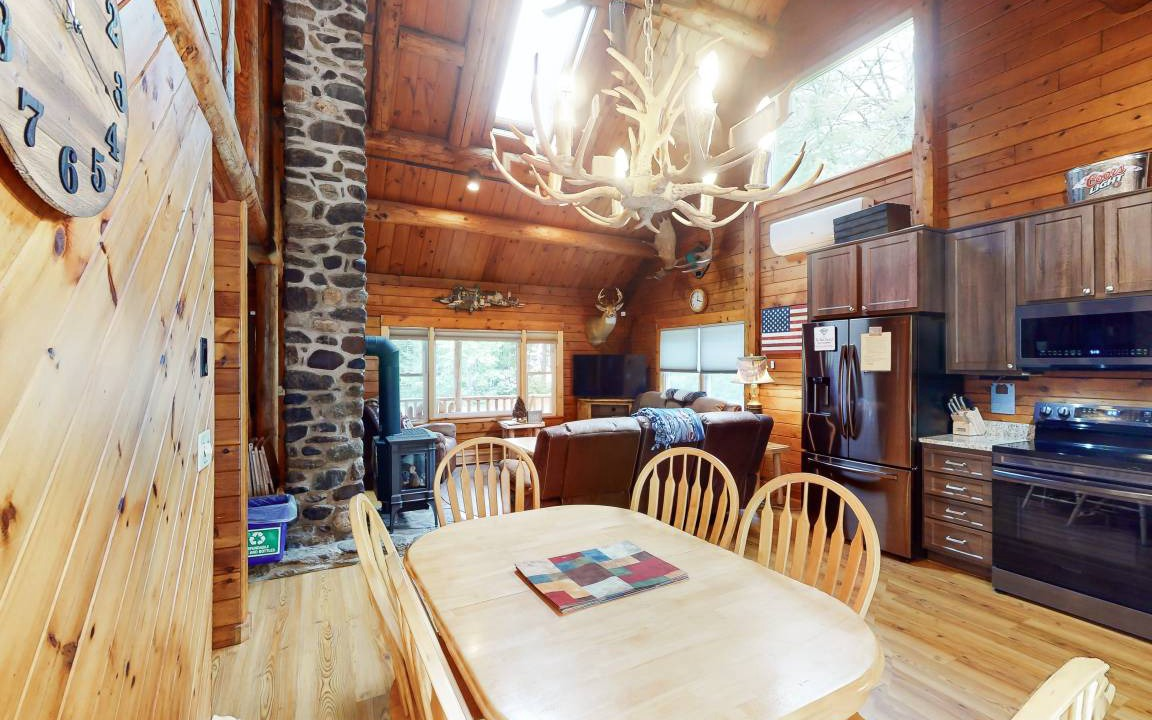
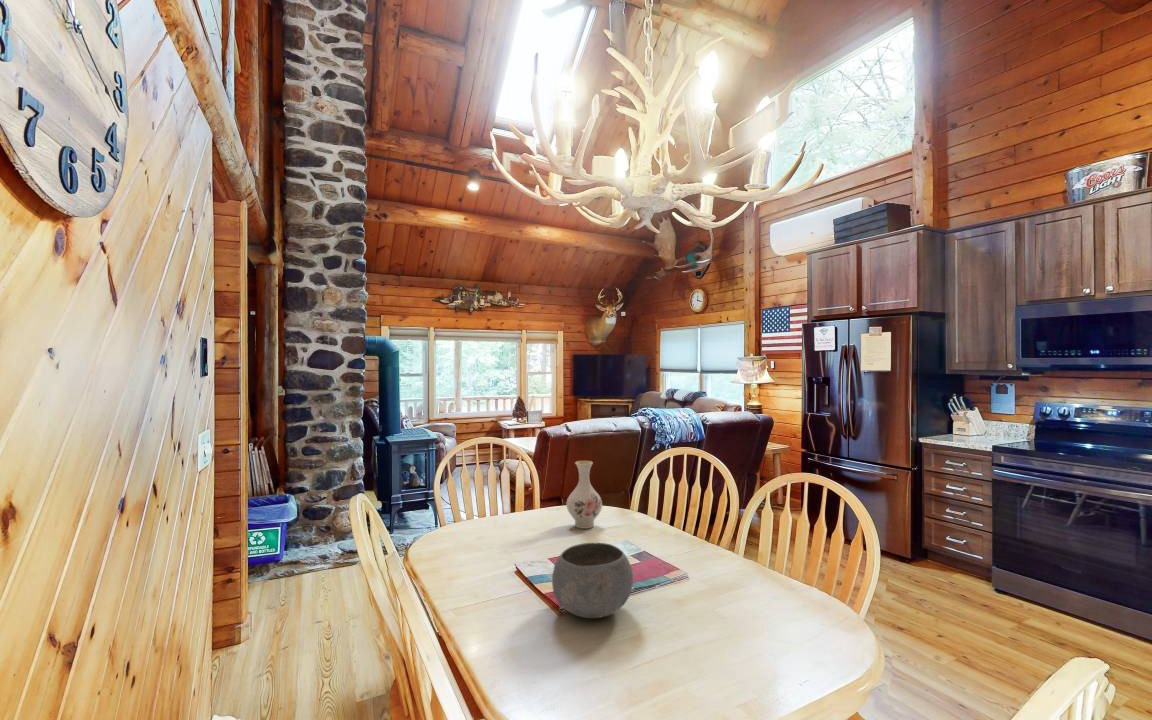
+ bowl [551,542,634,619]
+ vase [566,460,603,530]
